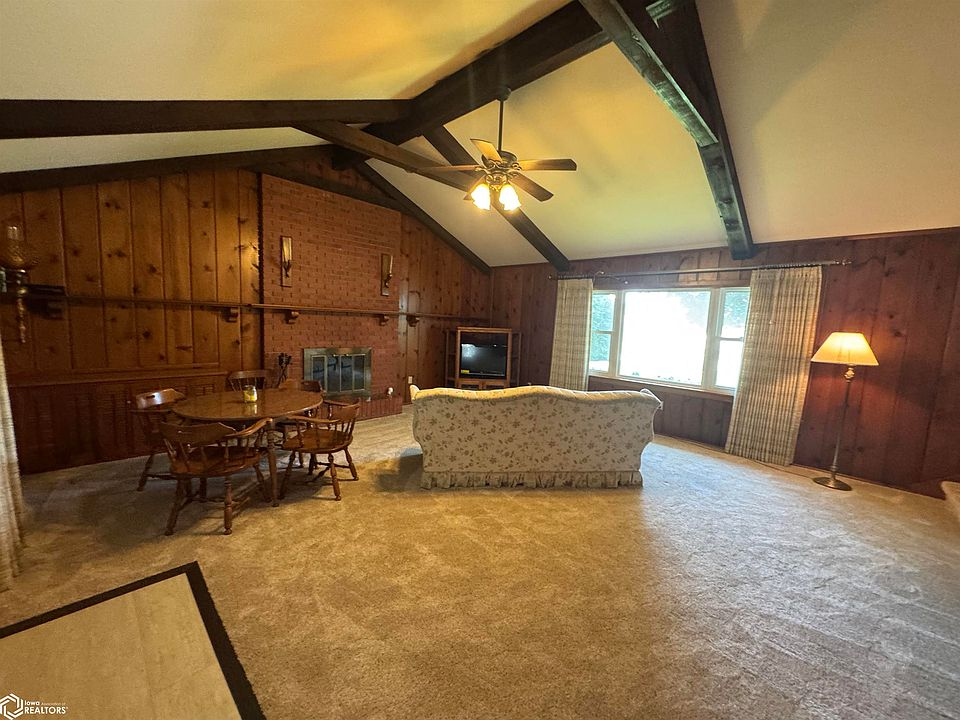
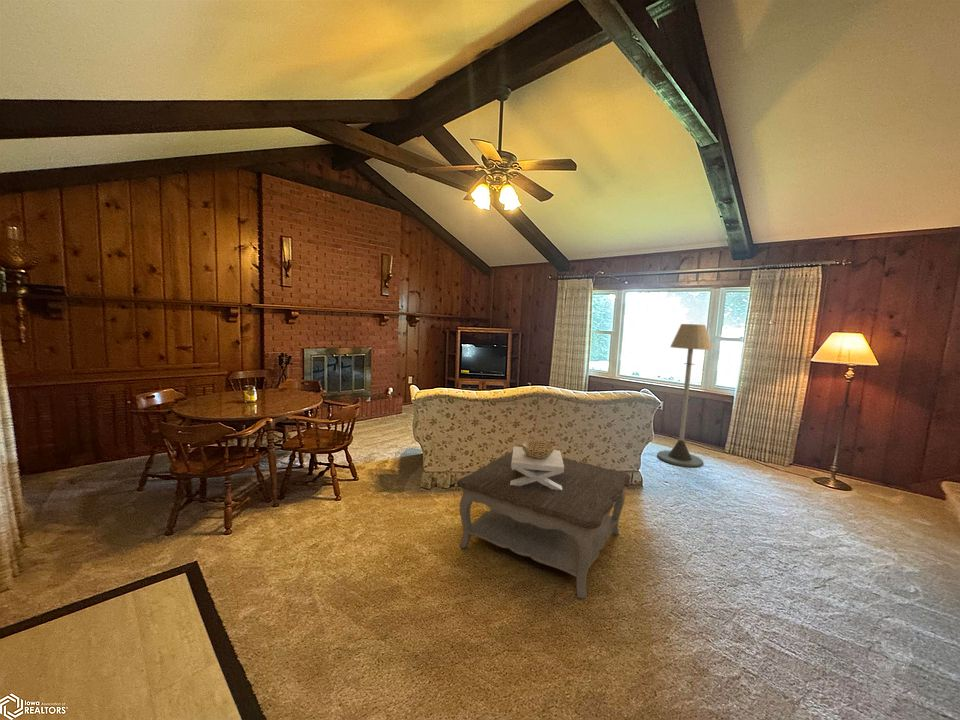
+ decorative bowl [510,440,564,490]
+ coffee table [456,450,632,600]
+ floor lamp [656,323,713,468]
